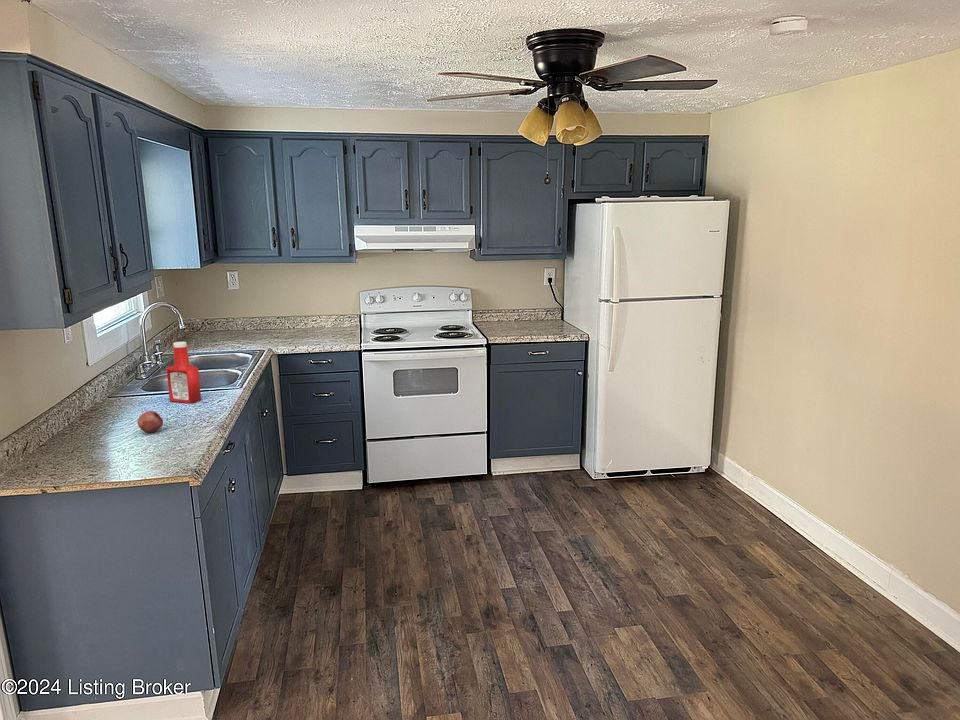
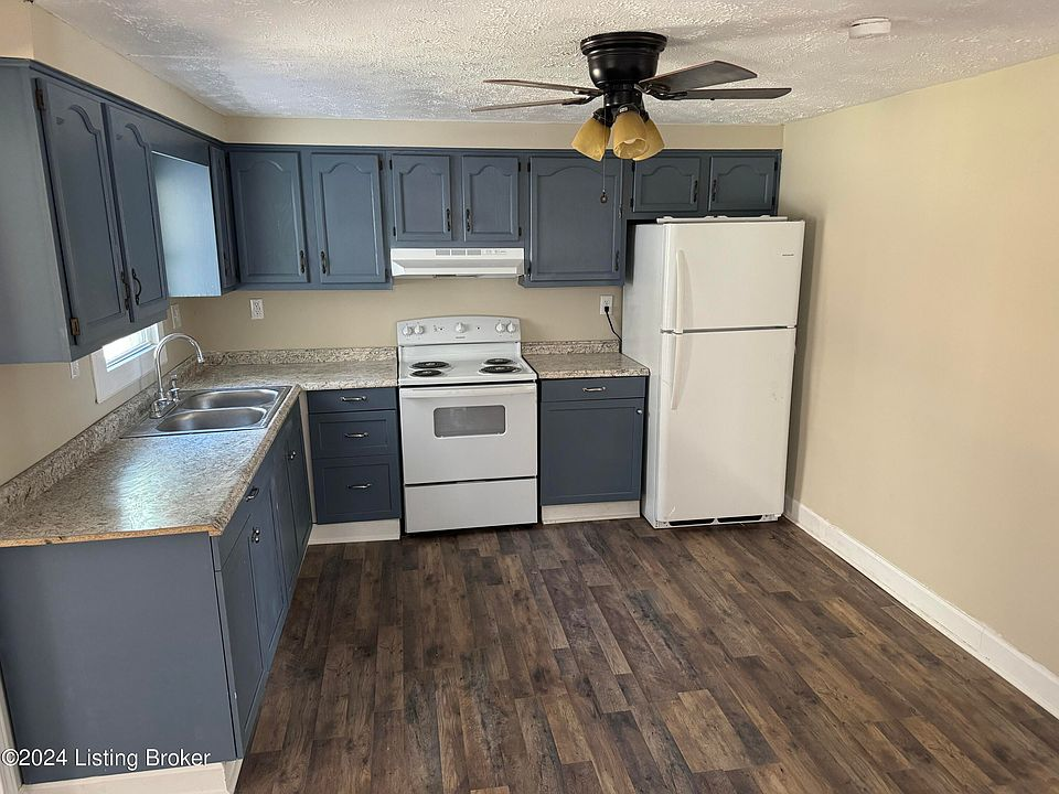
- fruit [137,410,164,434]
- soap bottle [165,341,202,404]
